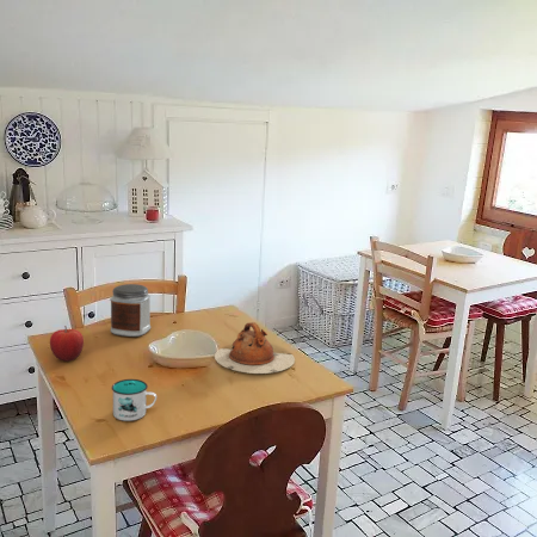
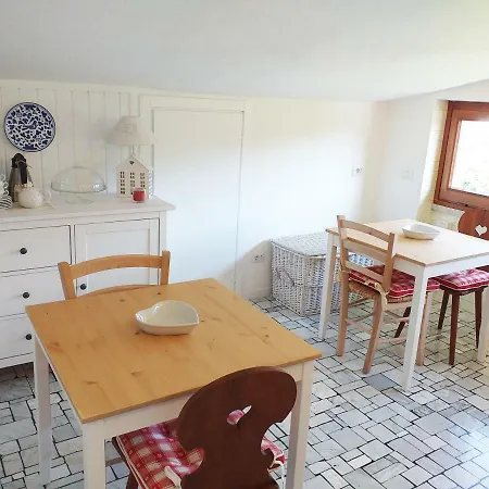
- jar [109,283,152,338]
- mug [111,378,158,422]
- fruit [49,325,85,363]
- teapot [214,321,296,375]
